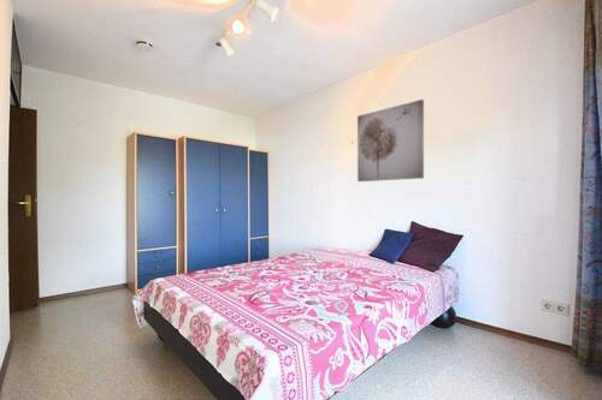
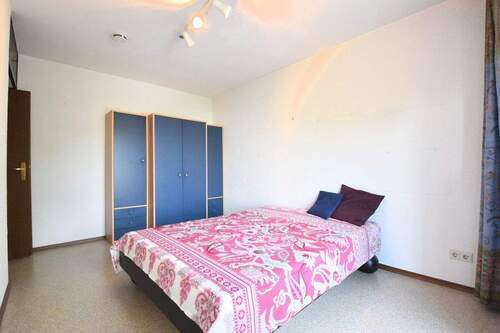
- wall art [356,98,425,183]
